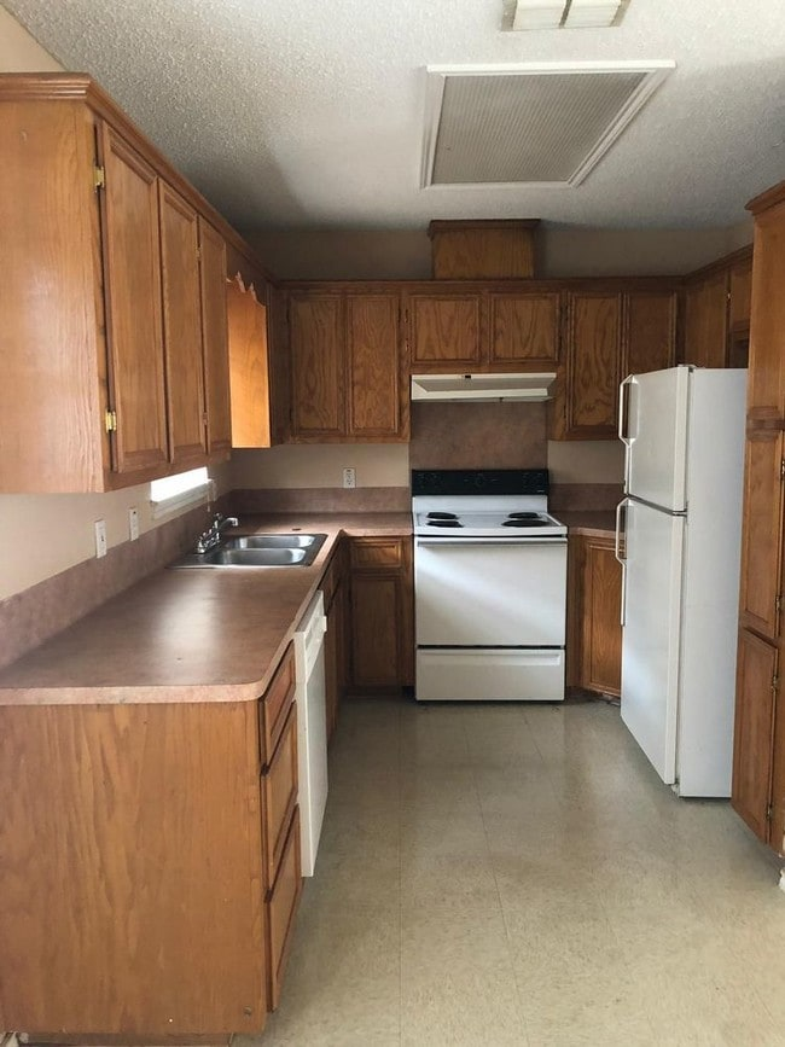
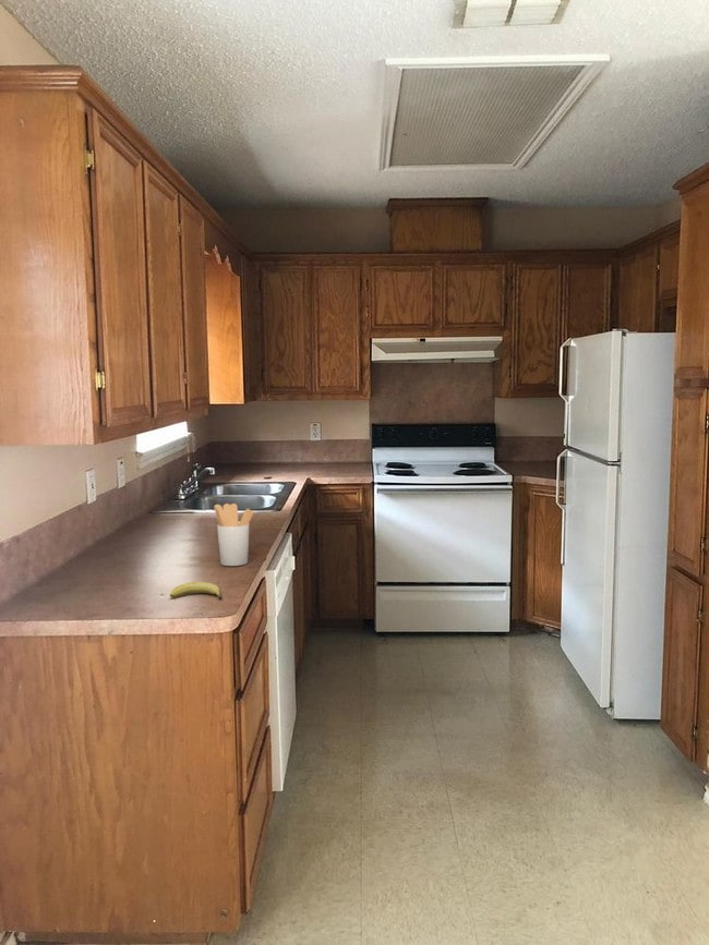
+ utensil holder [213,502,254,567]
+ fruit [169,581,224,601]
